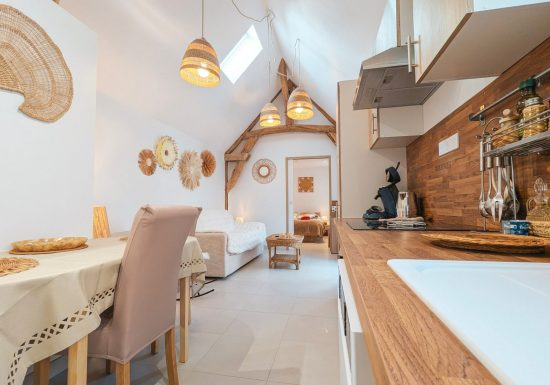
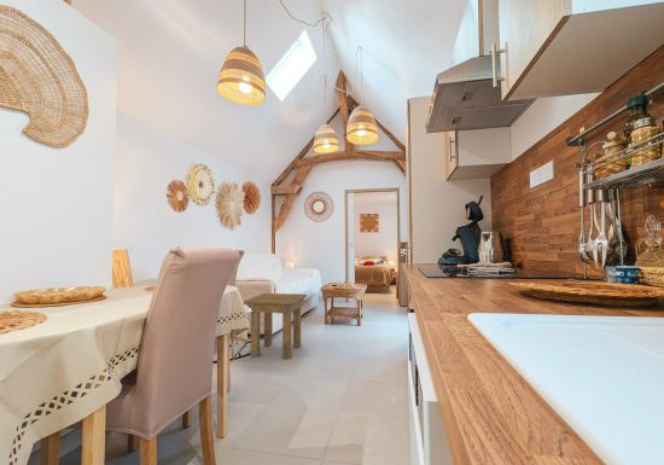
+ side table [243,292,308,360]
